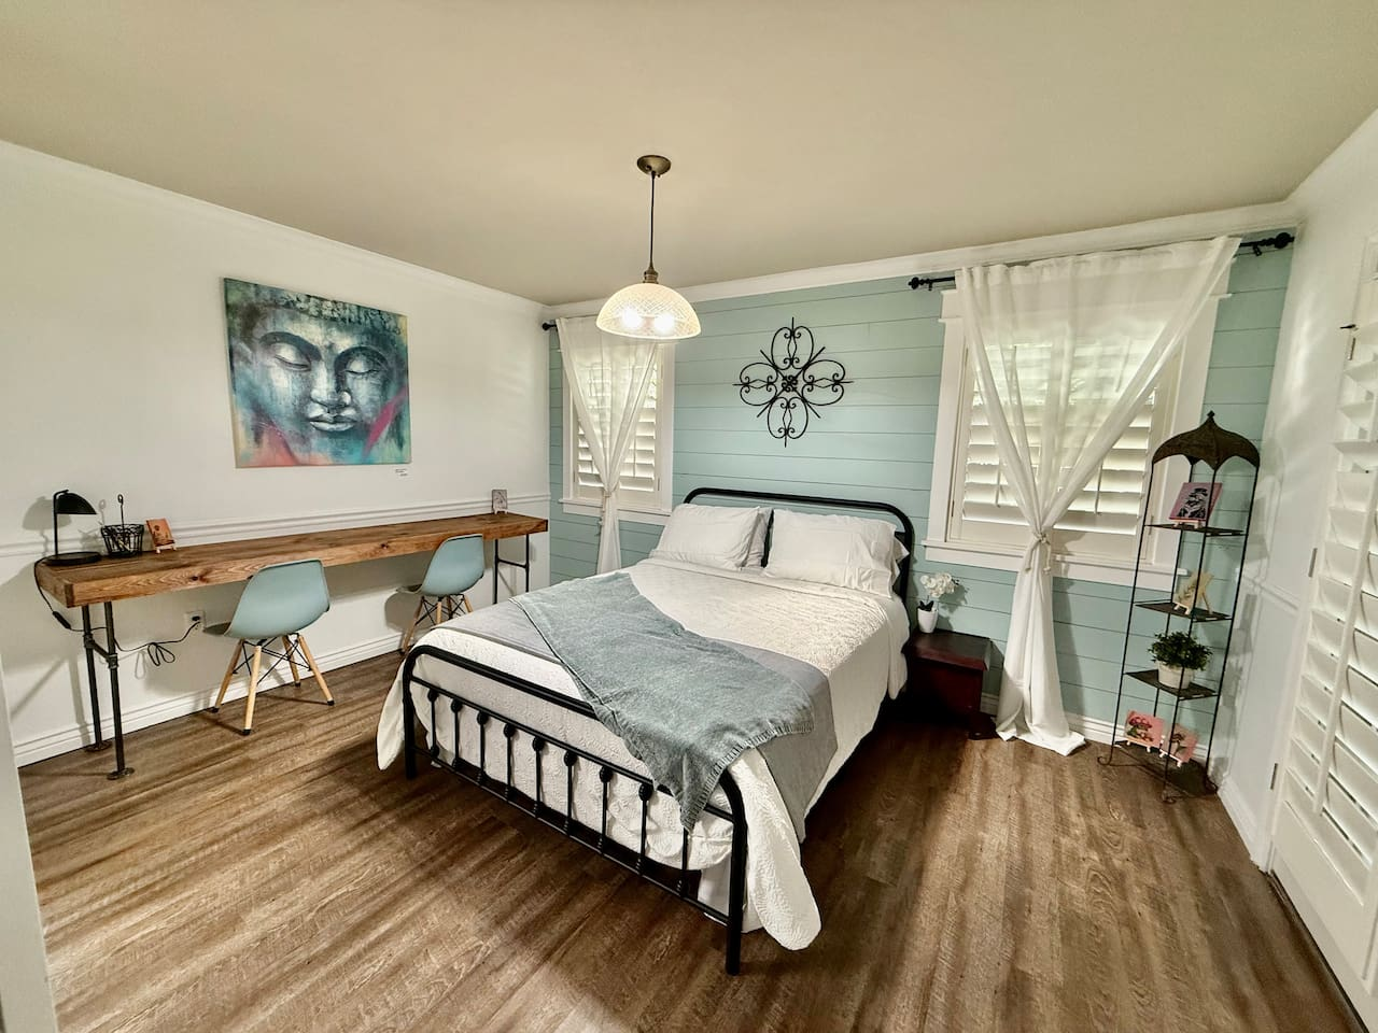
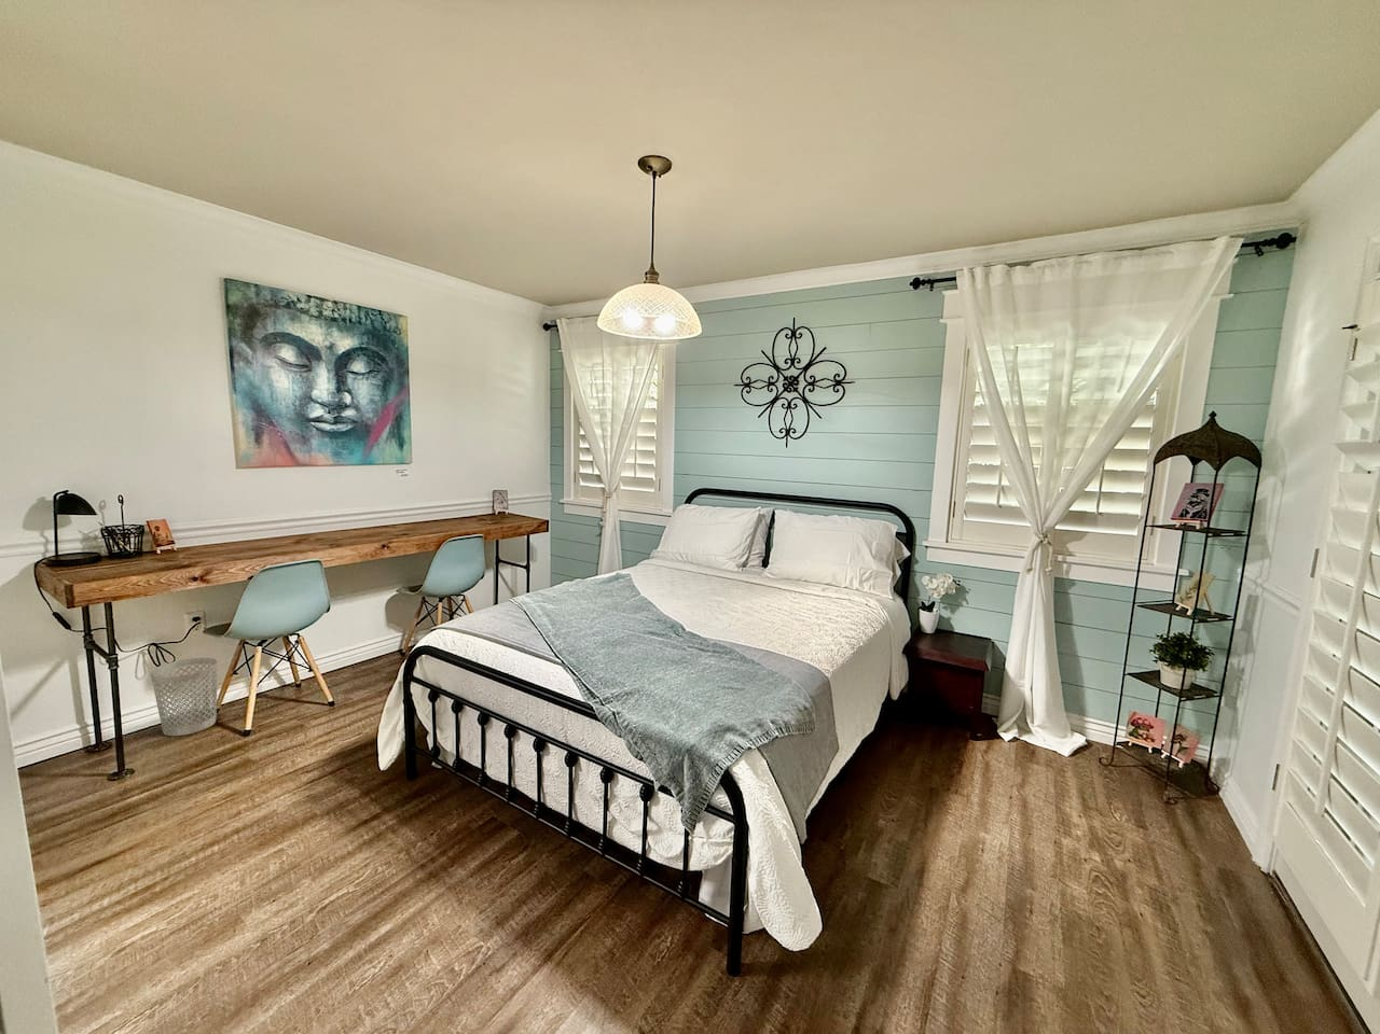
+ wastebasket [150,657,218,736]
